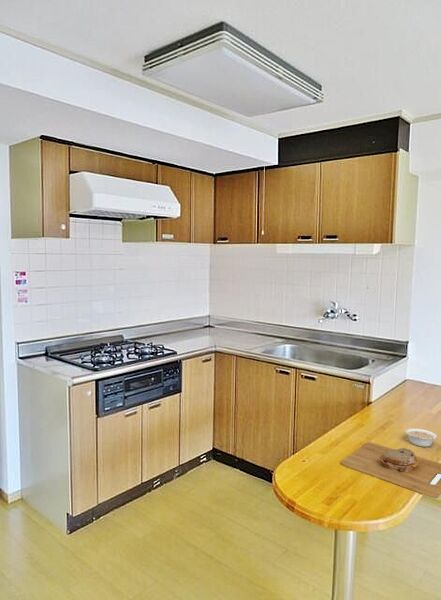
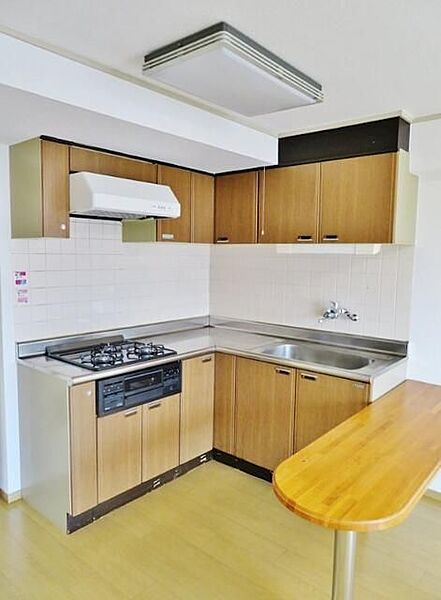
- legume [405,427,438,448]
- cutting board [340,441,441,499]
